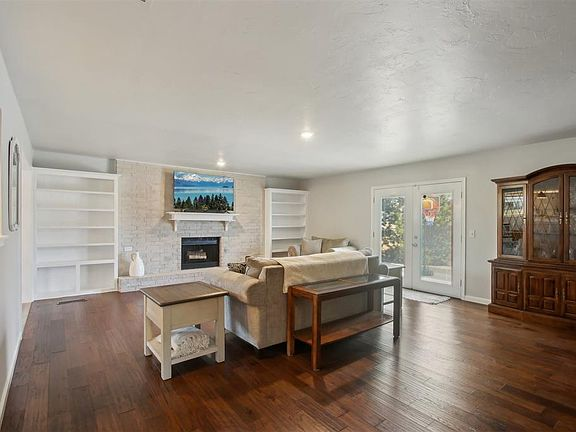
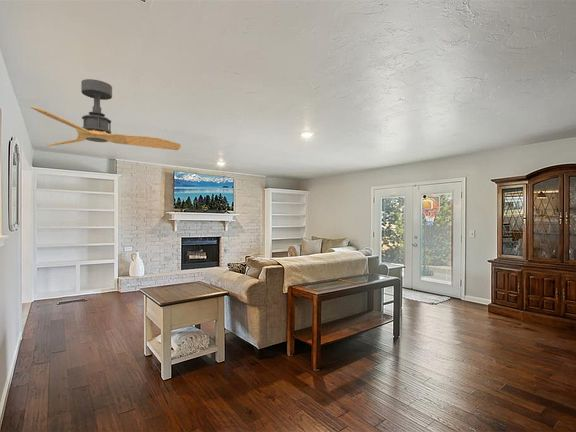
+ ceiling fan [29,78,182,151]
